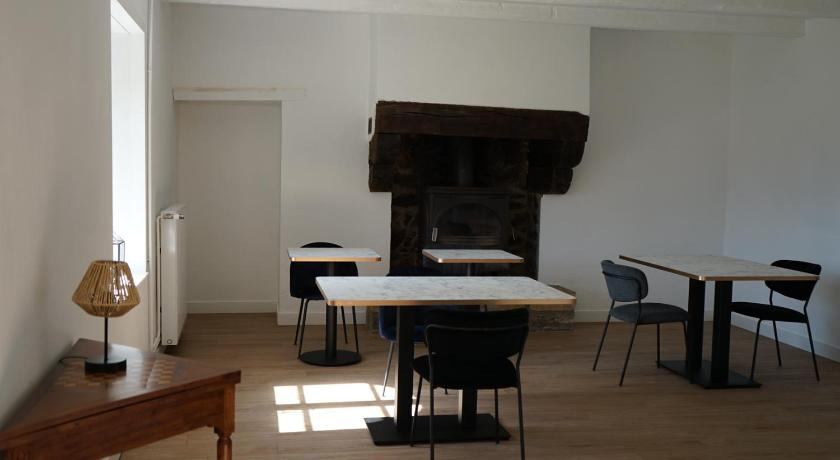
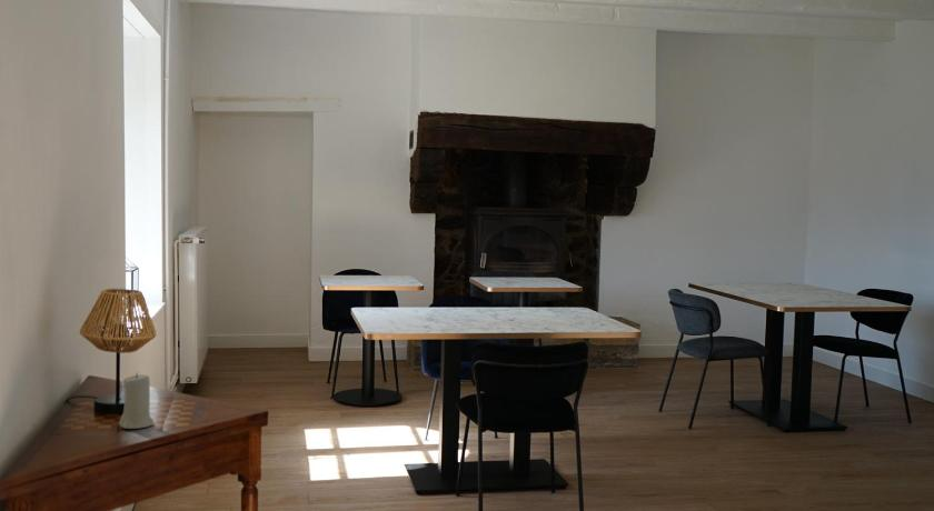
+ candle [118,372,156,430]
